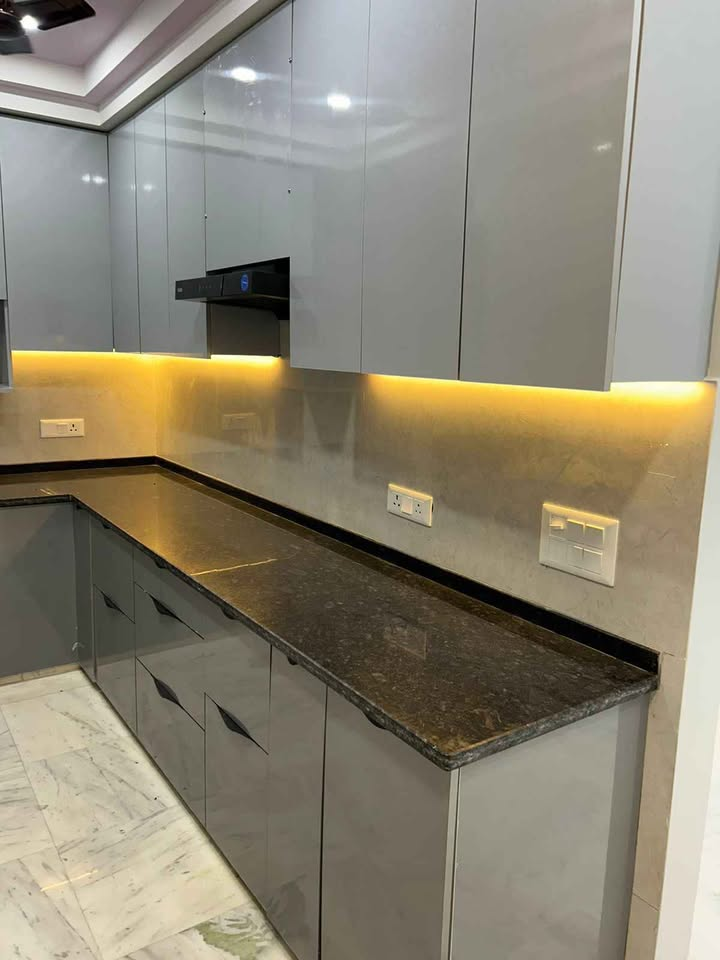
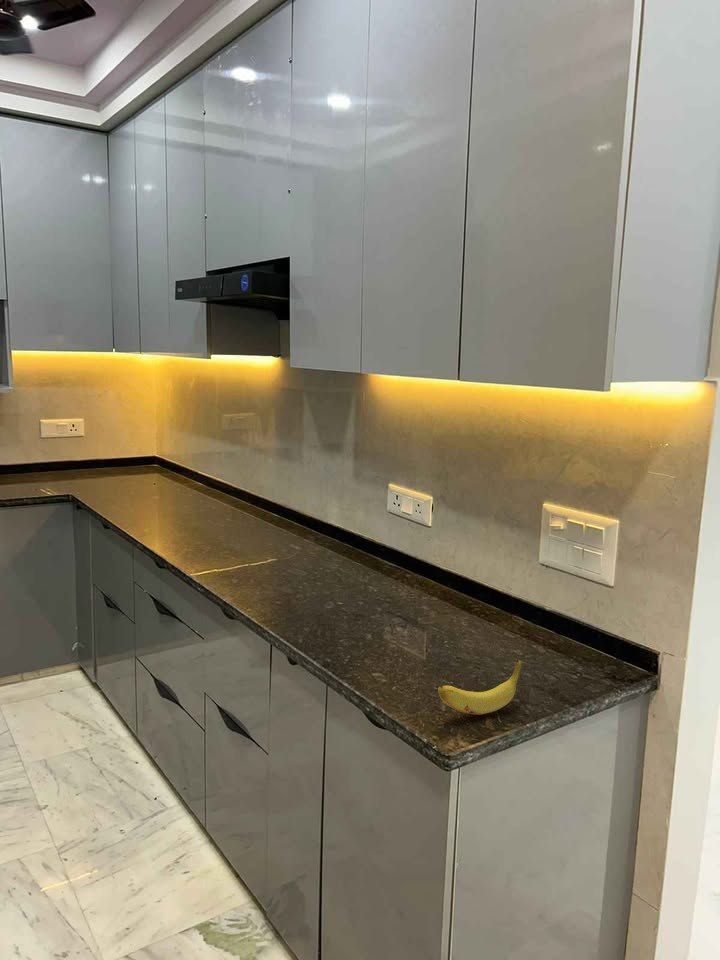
+ banana [437,658,523,716]
